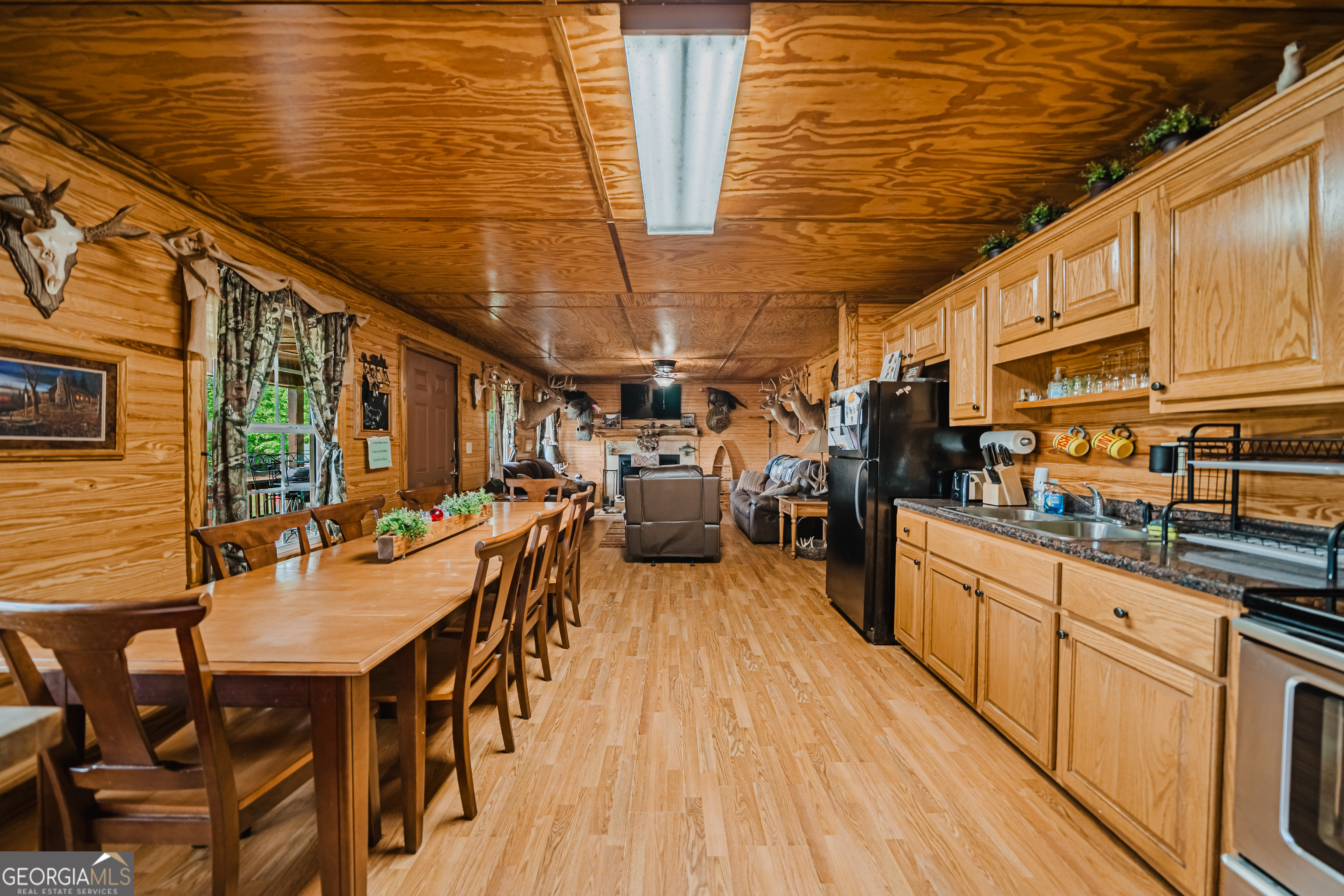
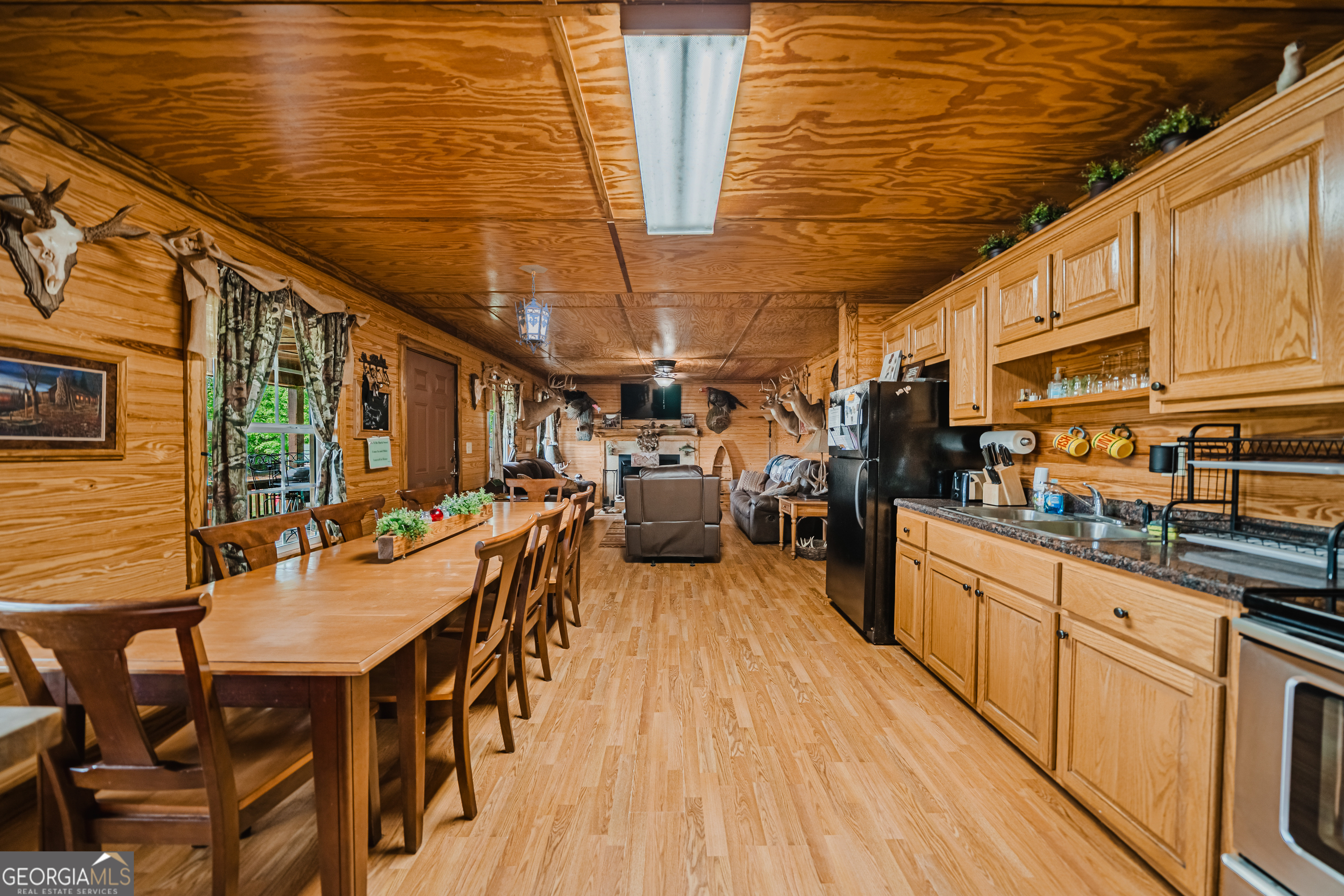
+ hanging lantern [514,264,553,355]
